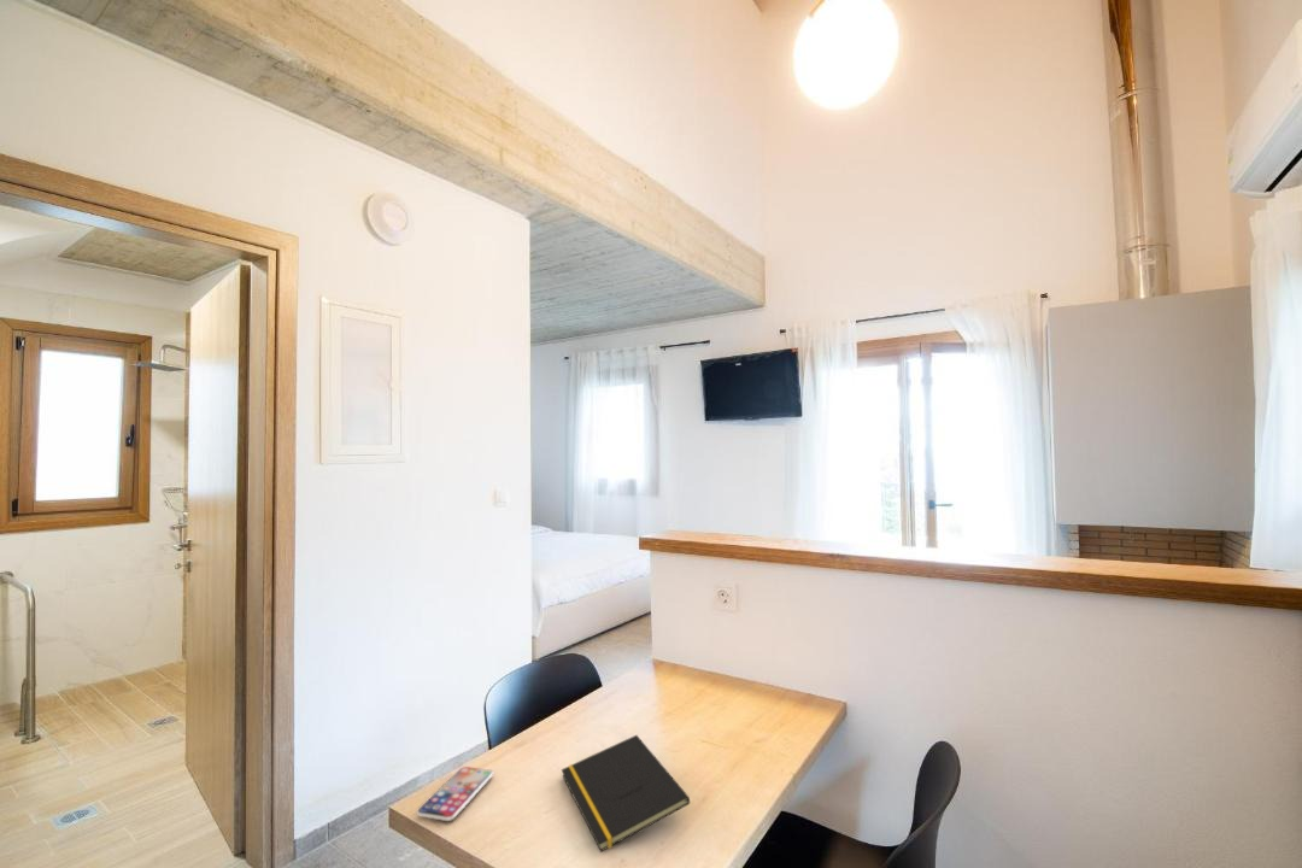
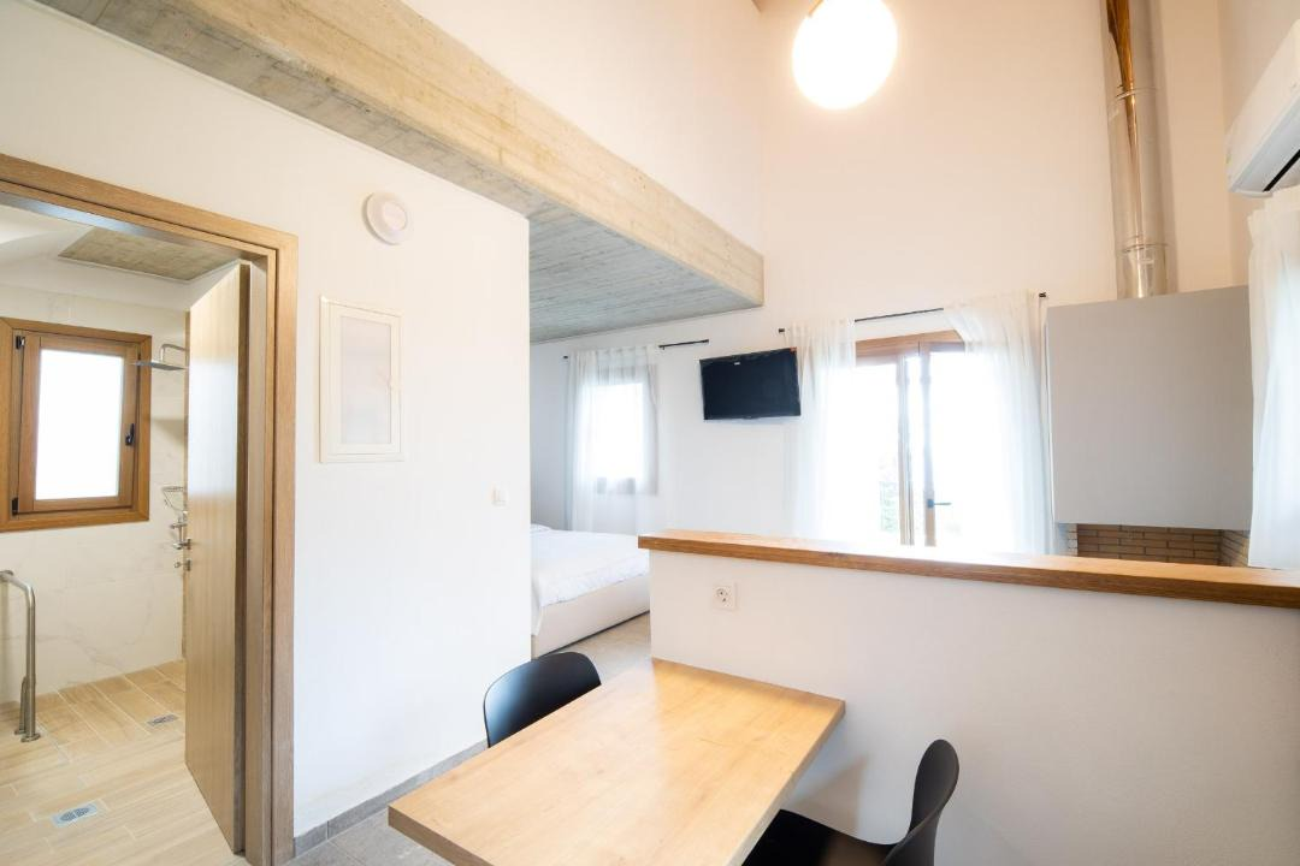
- smartphone [416,766,494,822]
- notepad [561,734,691,854]
